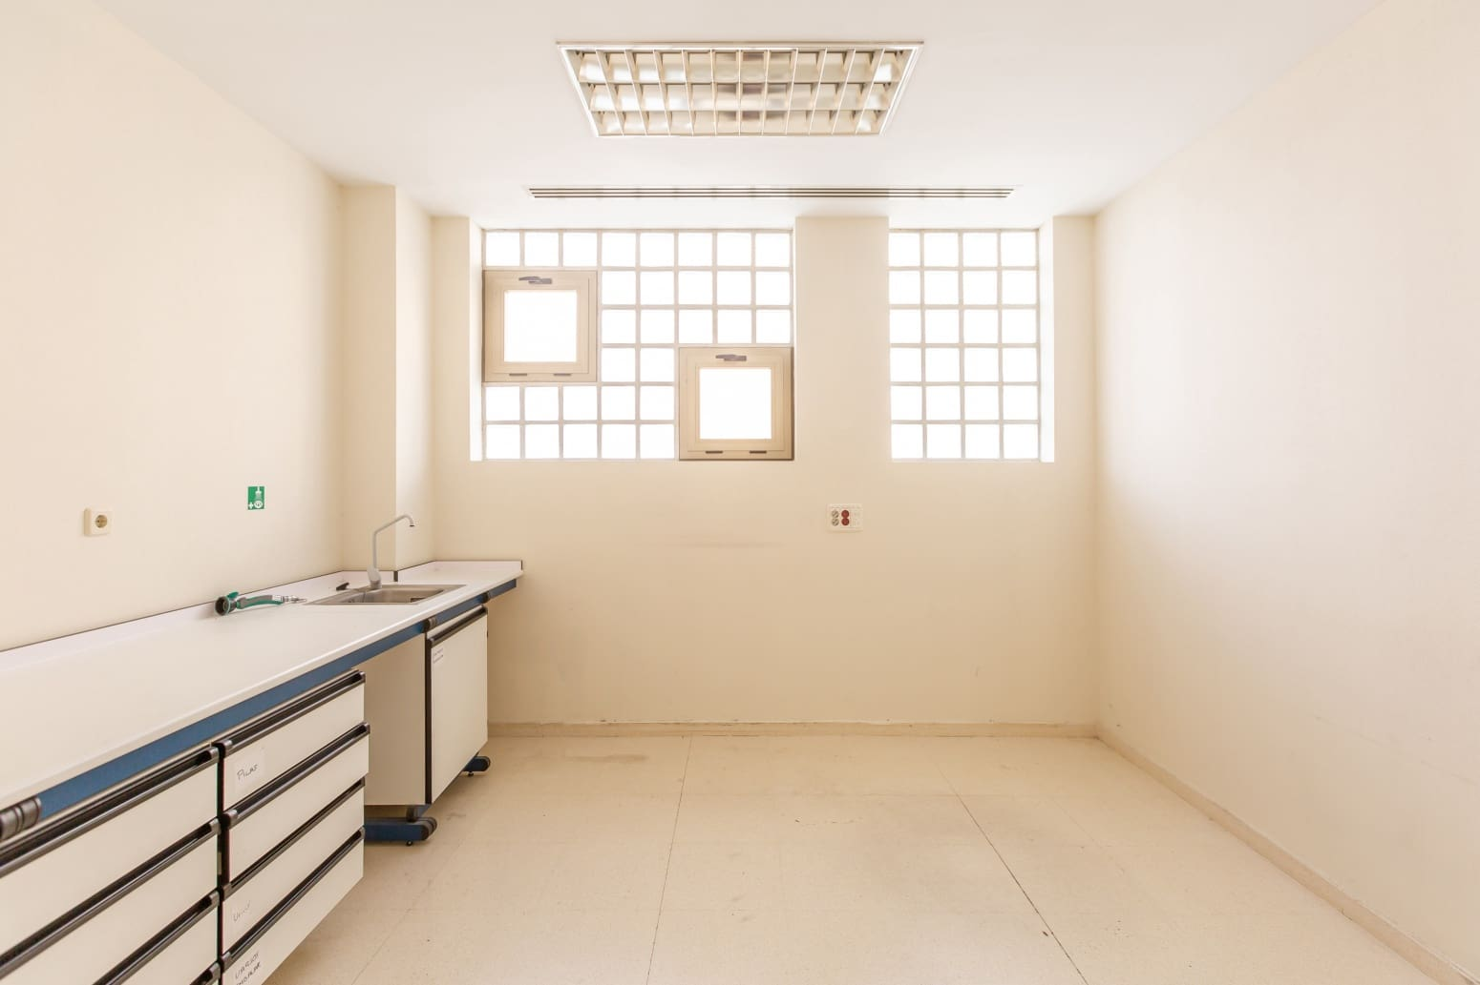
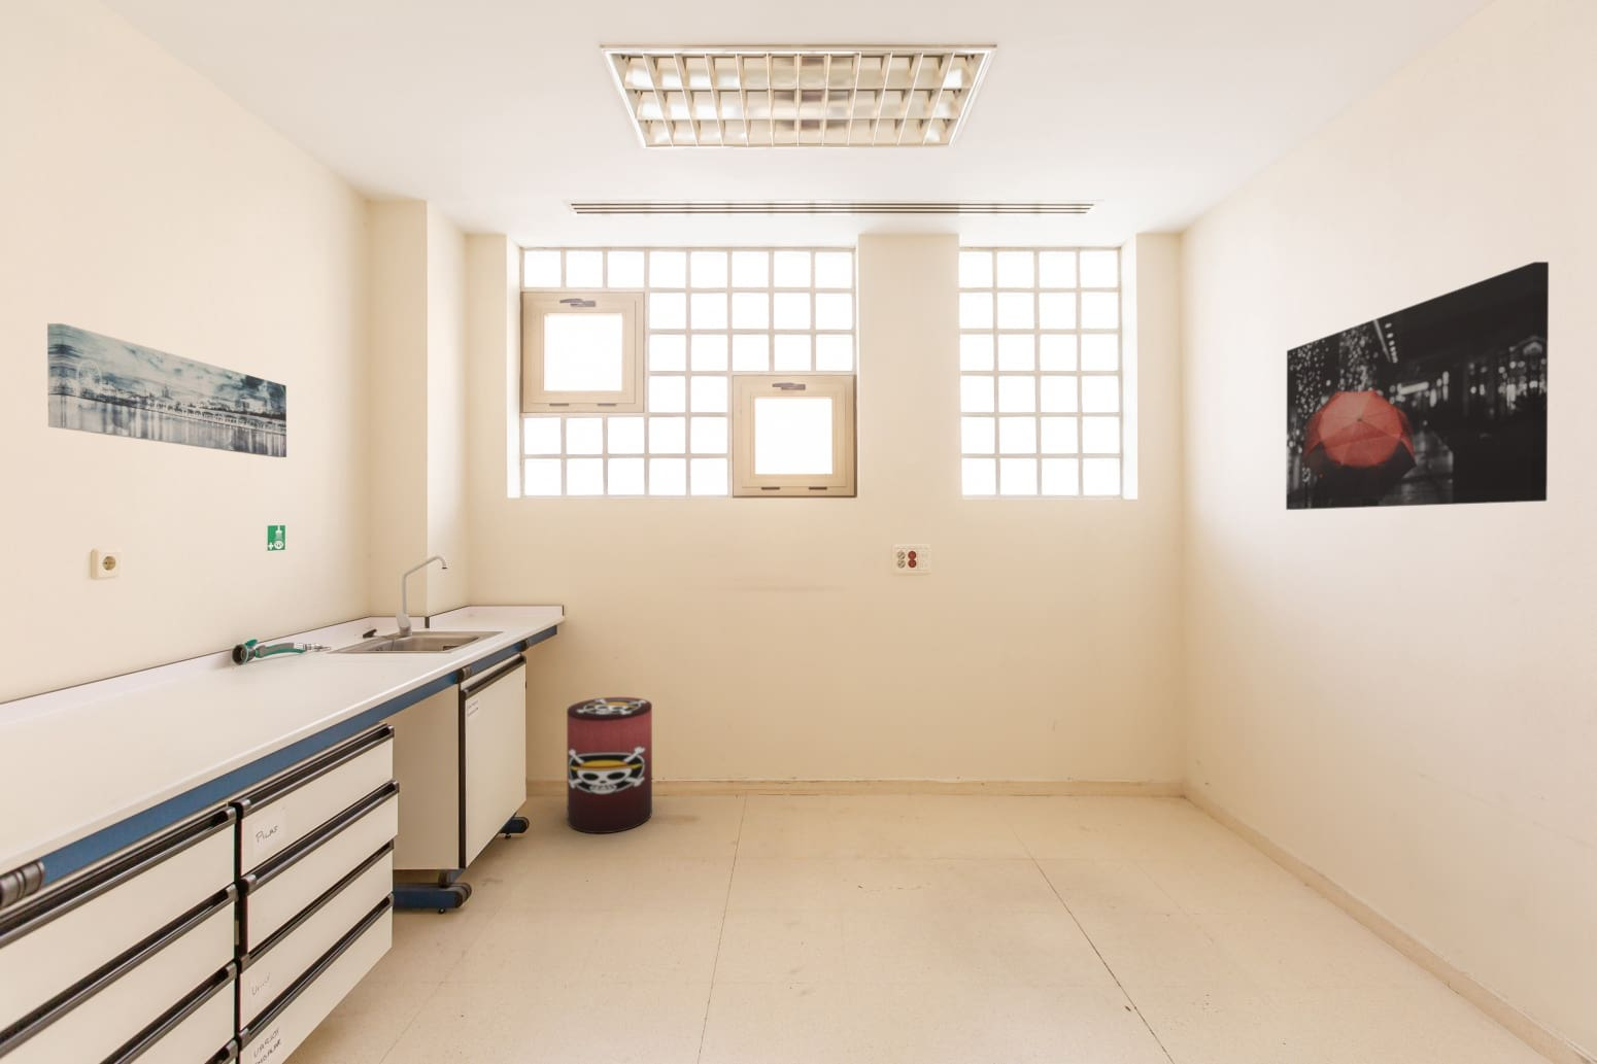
+ wall art [46,322,287,458]
+ waste bin [565,696,653,835]
+ wall art [1285,260,1550,511]
